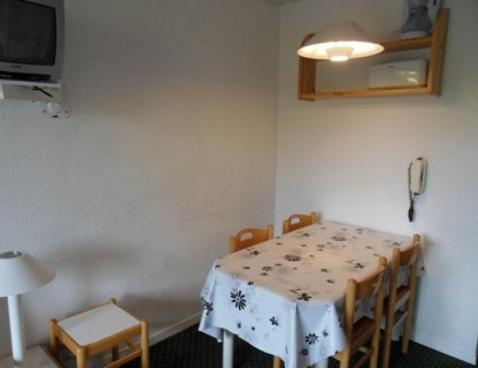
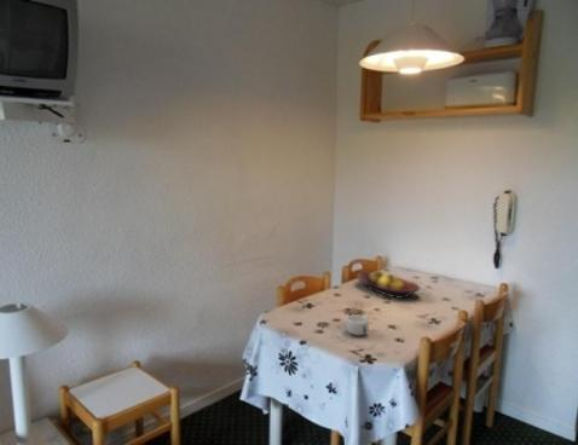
+ mug [345,313,370,336]
+ fruit bowl [356,268,421,300]
